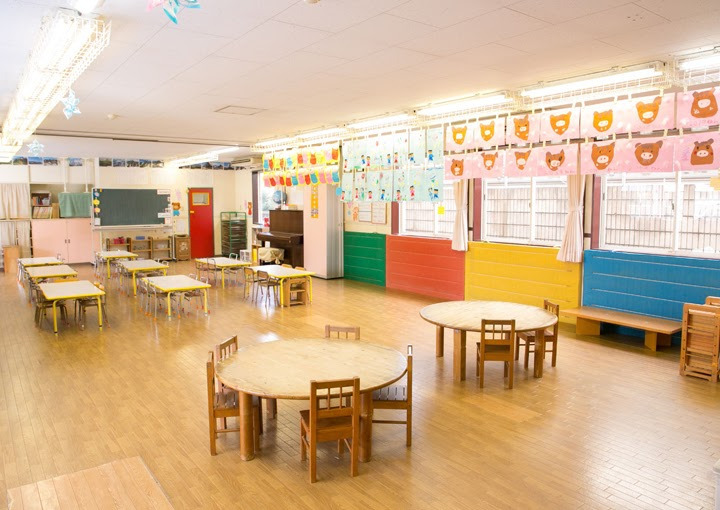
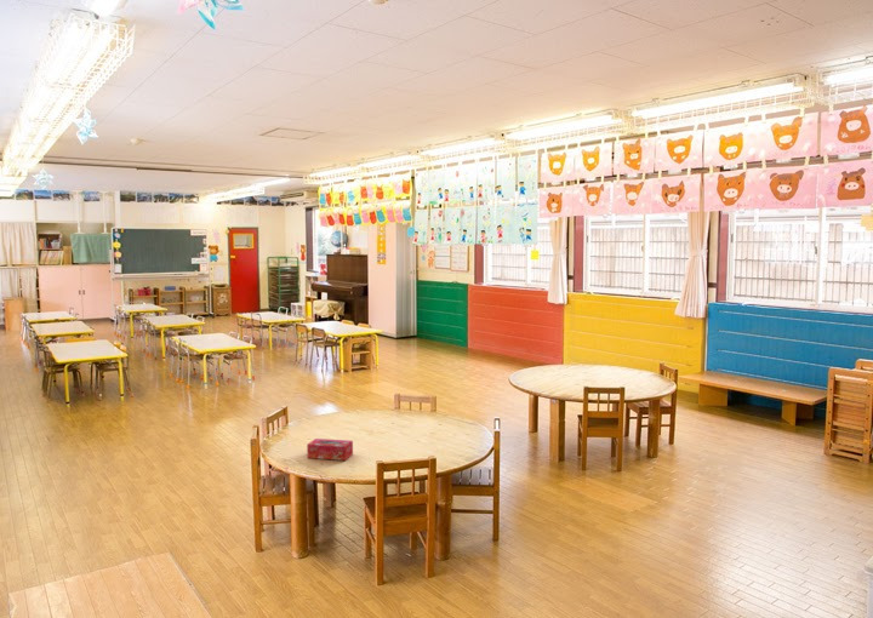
+ tissue box [306,437,354,462]
